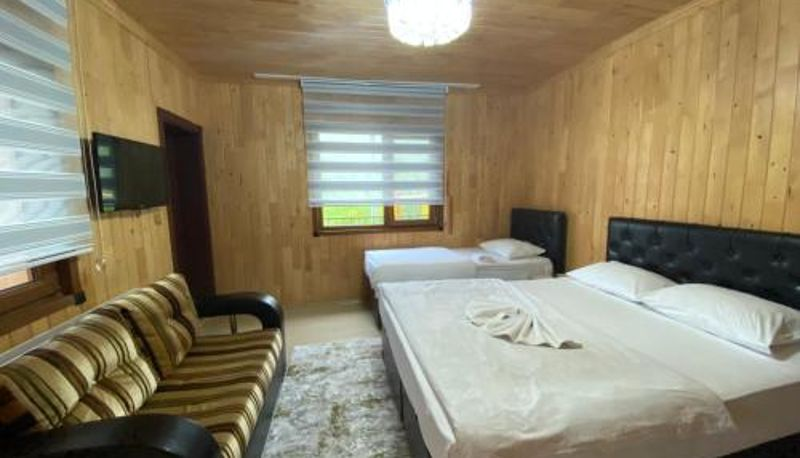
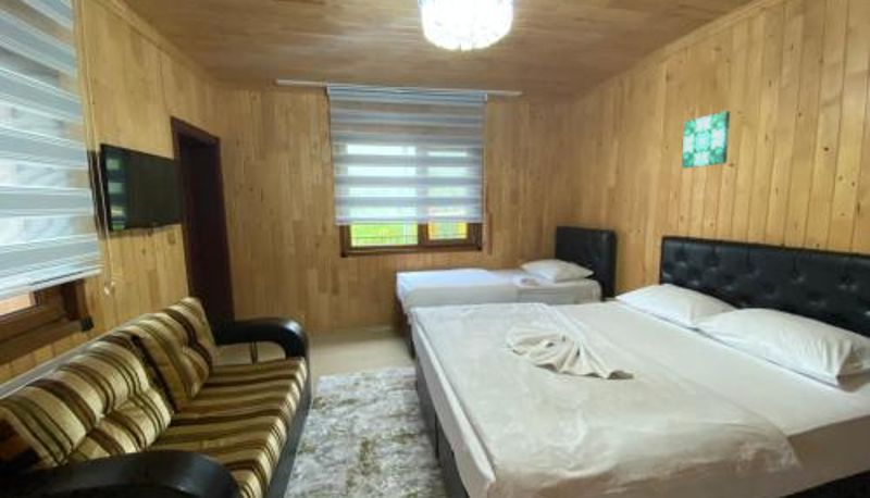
+ wall art [681,110,731,170]
